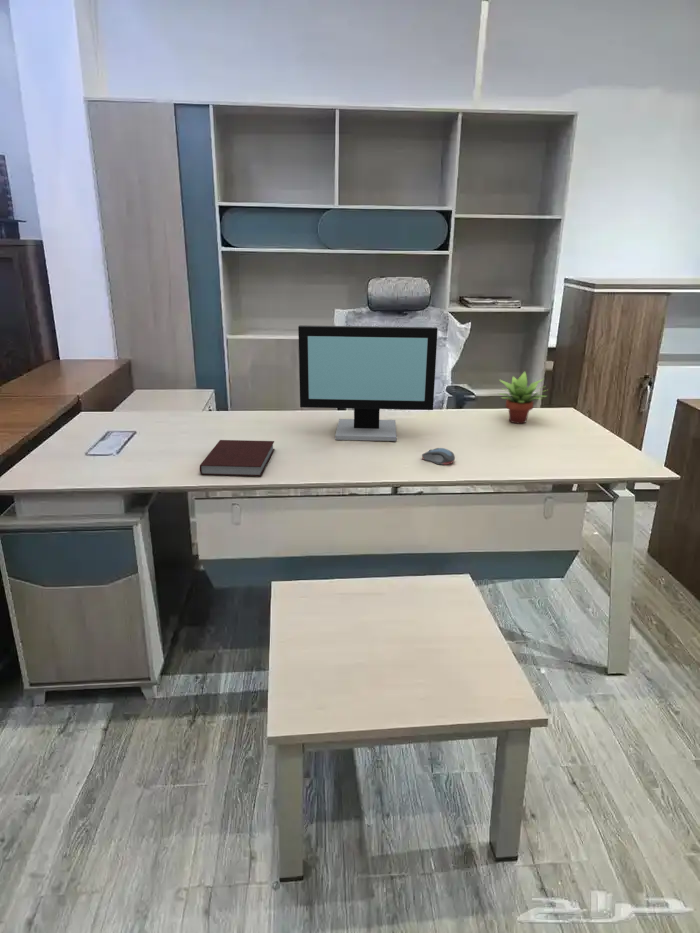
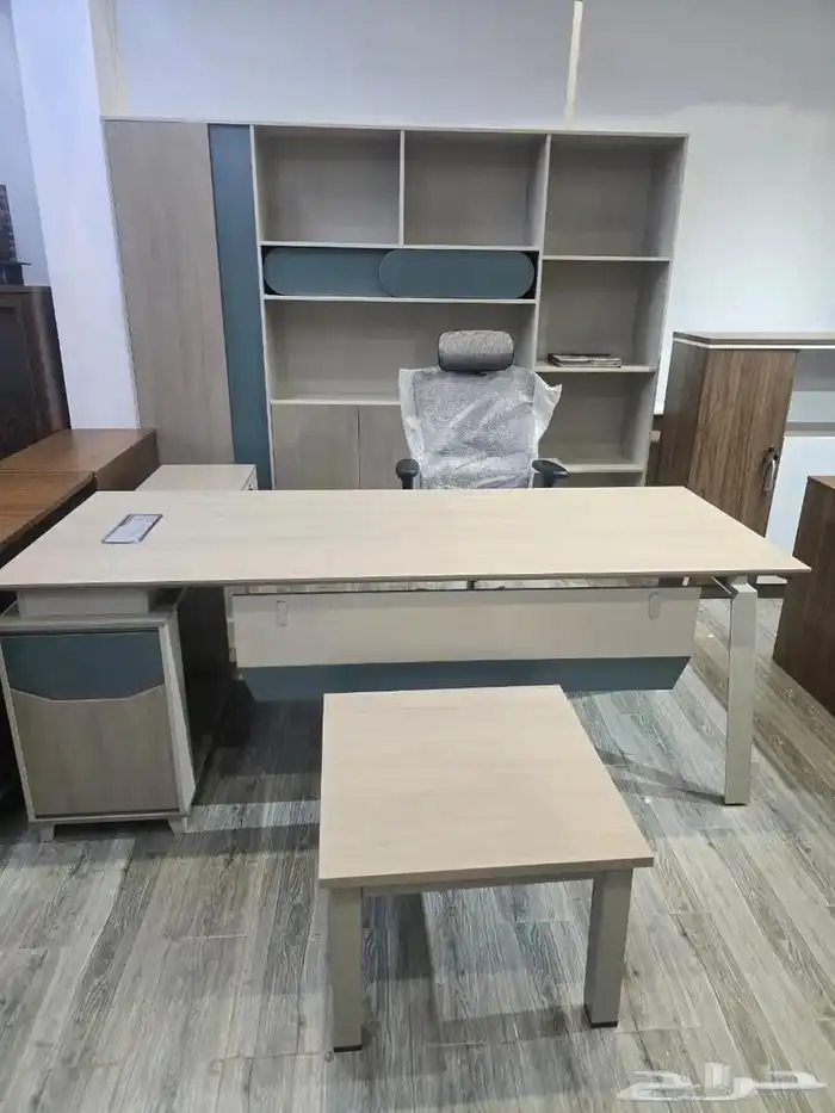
- notebook [198,439,275,477]
- succulent plant [497,370,550,425]
- computer monitor [297,324,439,442]
- computer mouse [421,447,456,466]
